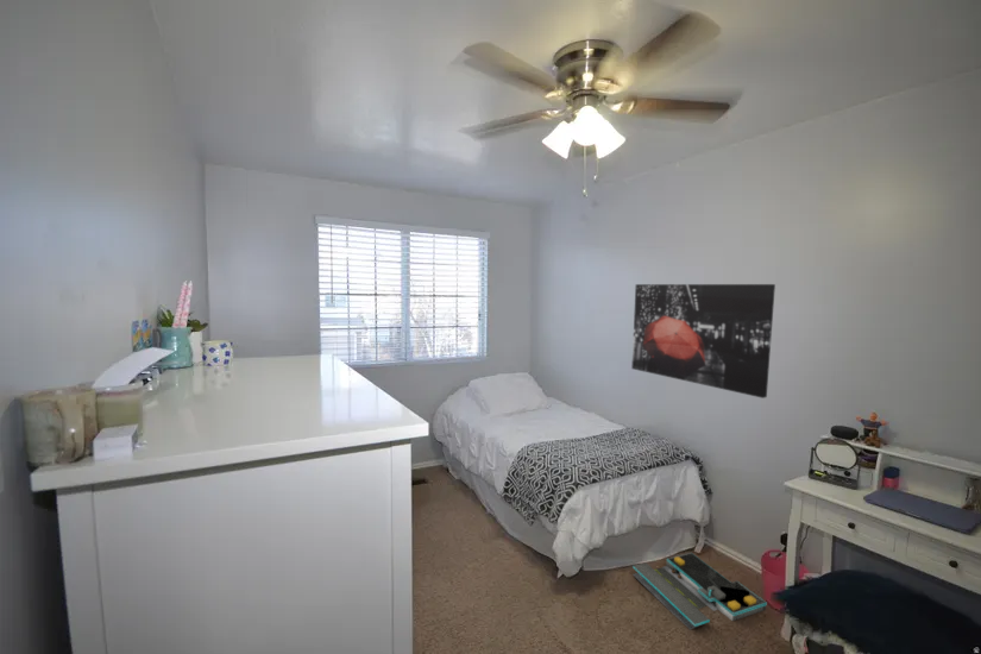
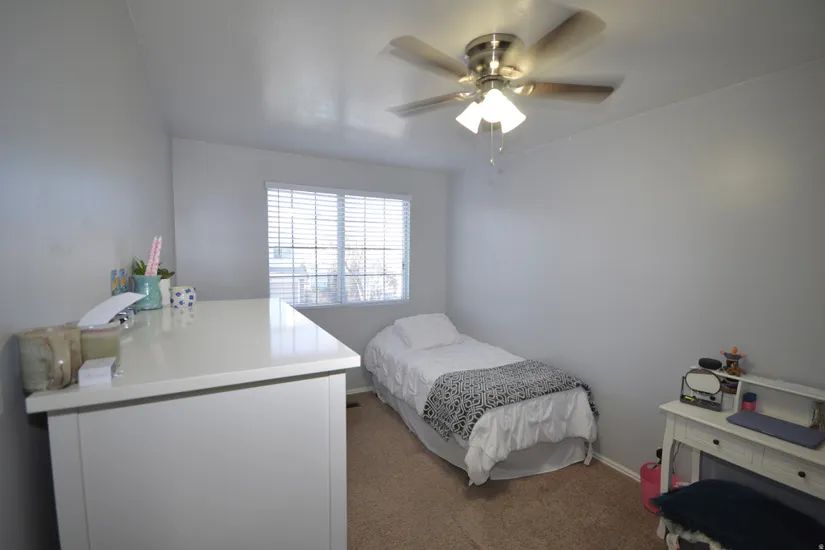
- wall art [630,283,776,400]
- storage bin [631,552,768,631]
